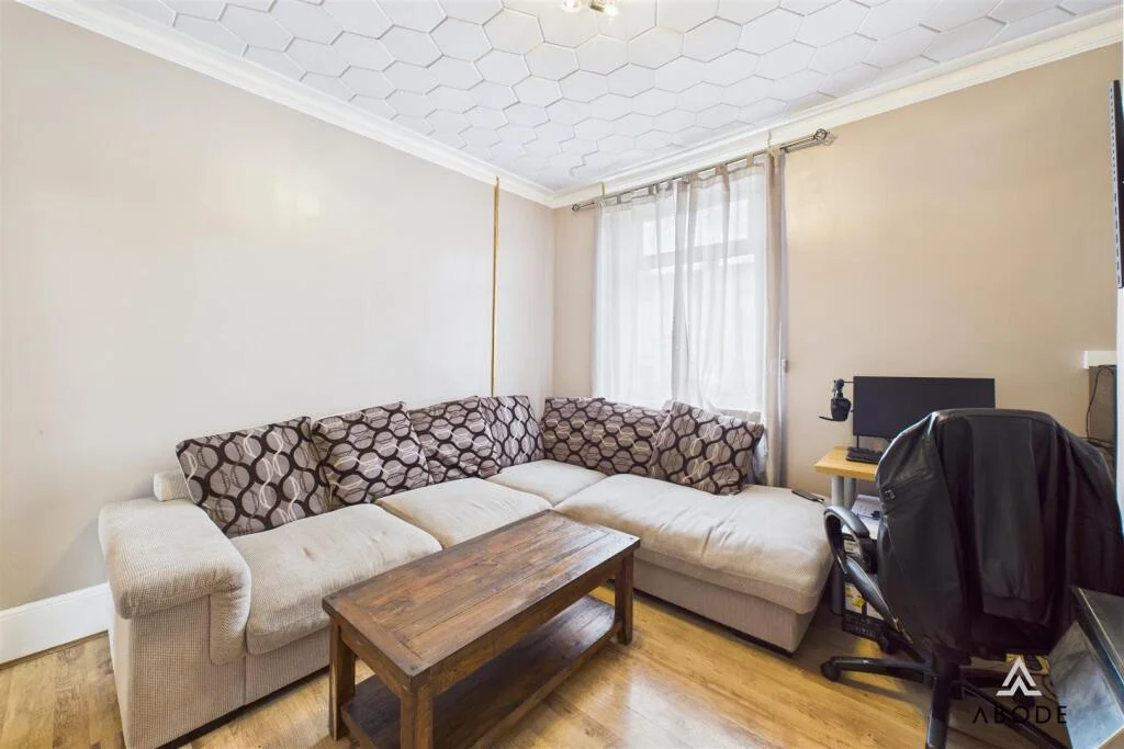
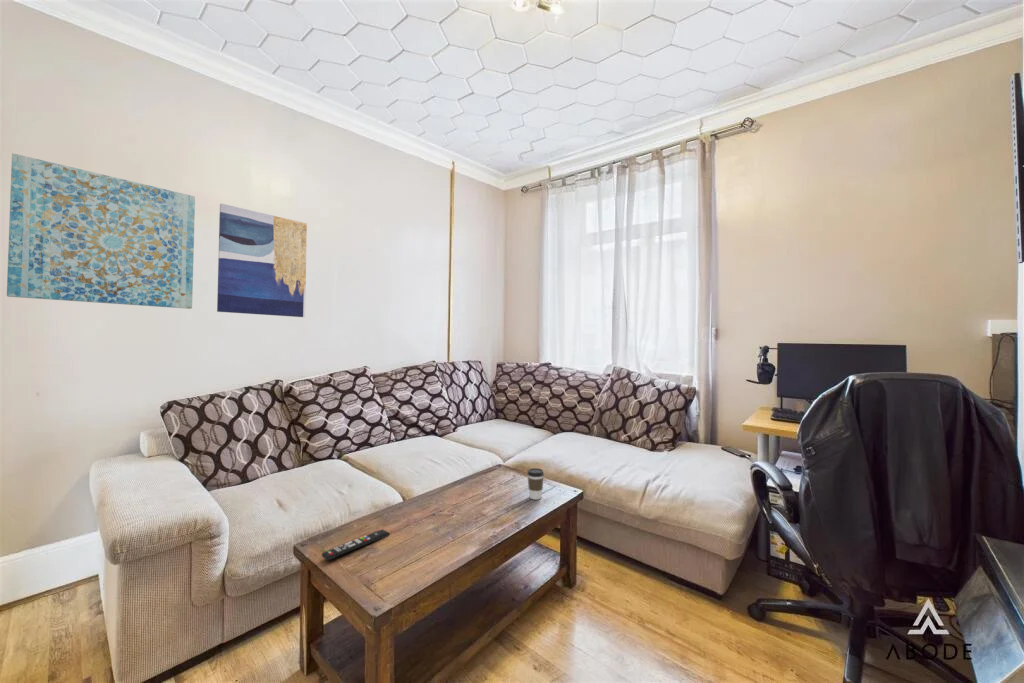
+ wall art [216,203,308,318]
+ coffee cup [527,467,545,501]
+ wall art [6,152,196,310]
+ remote control [321,528,391,561]
